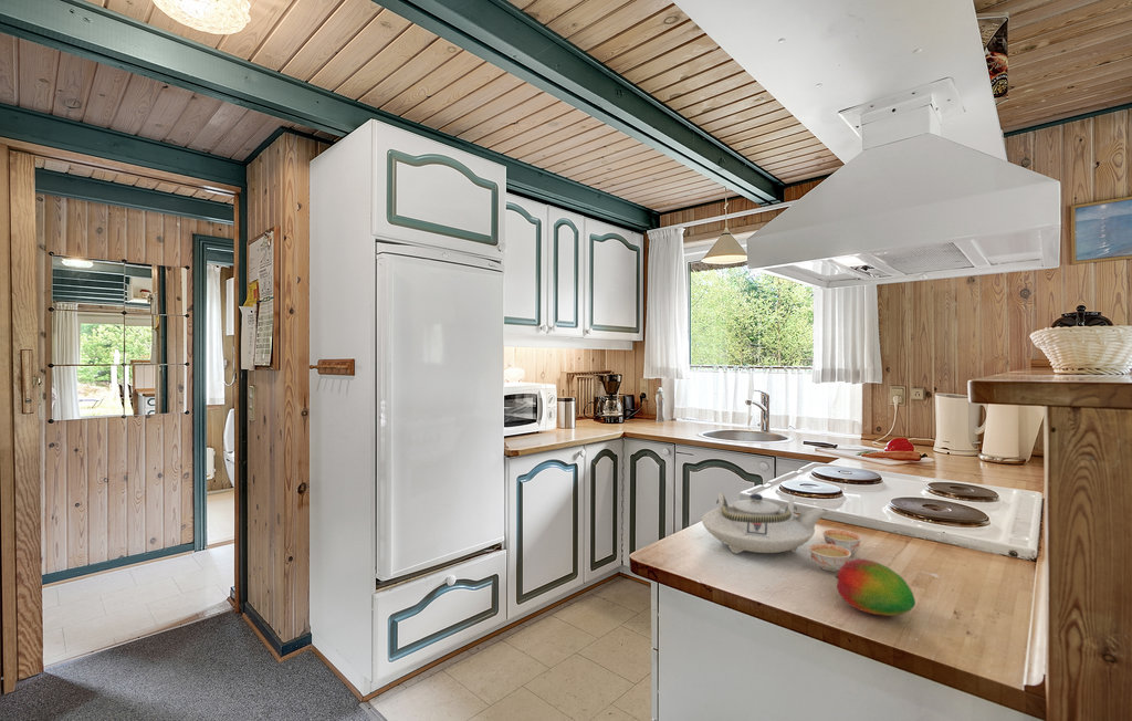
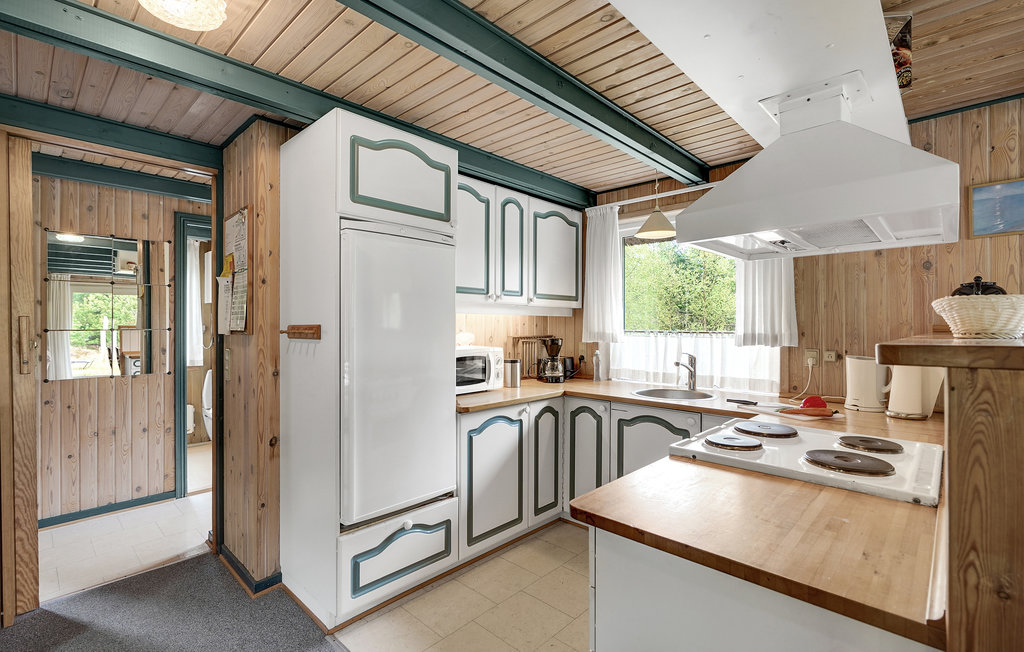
- teapot [701,492,863,572]
- fruit [834,558,916,617]
